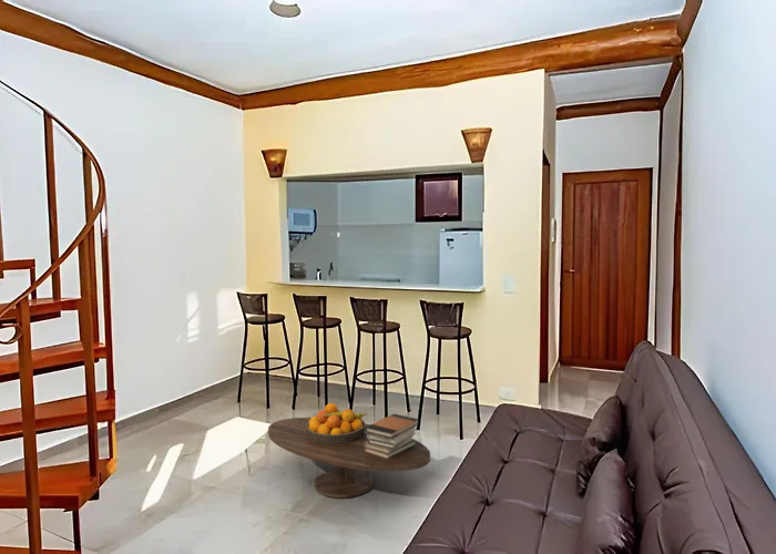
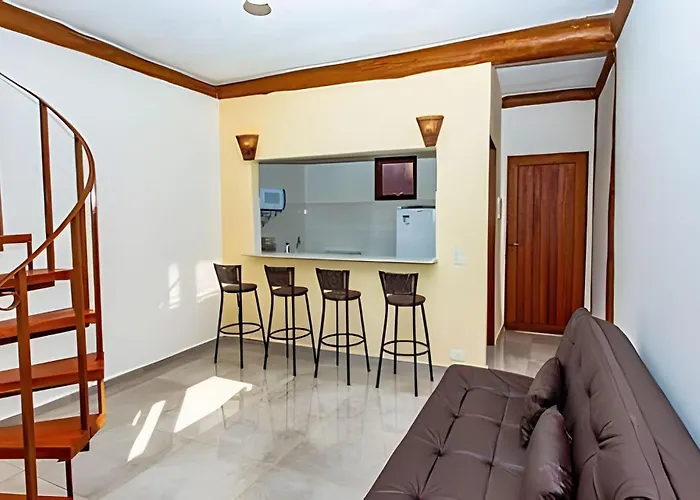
- coffee table [267,417,431,499]
- fruit bowl [306,402,368,444]
- book stack [365,412,420,459]
